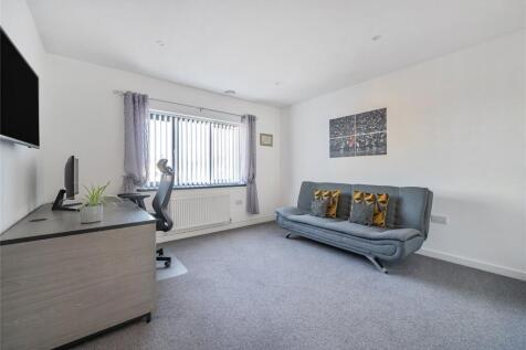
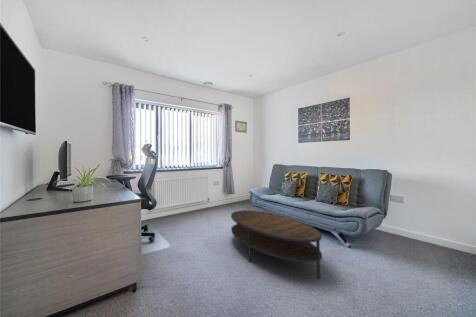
+ coffee table [230,209,323,280]
